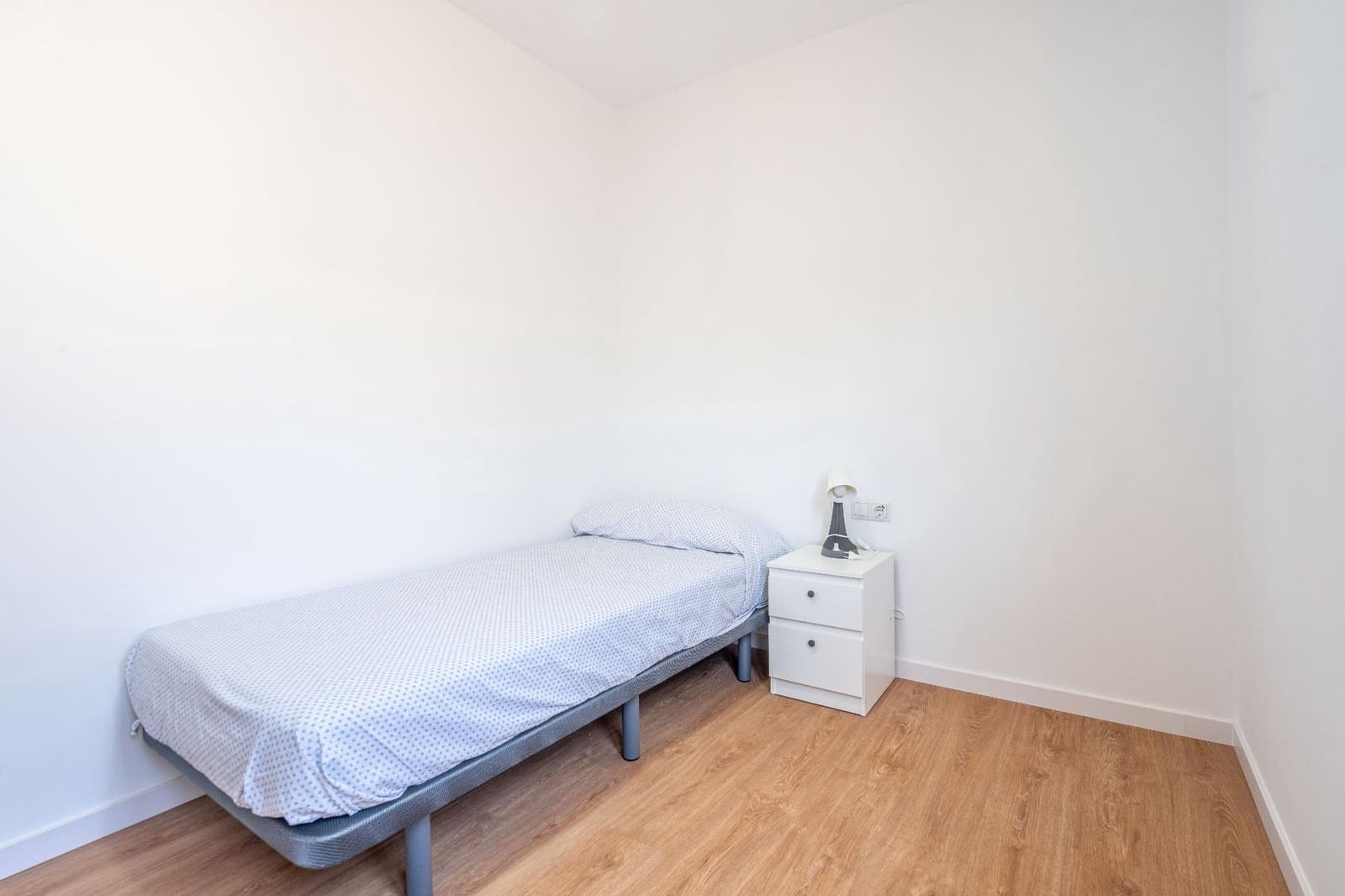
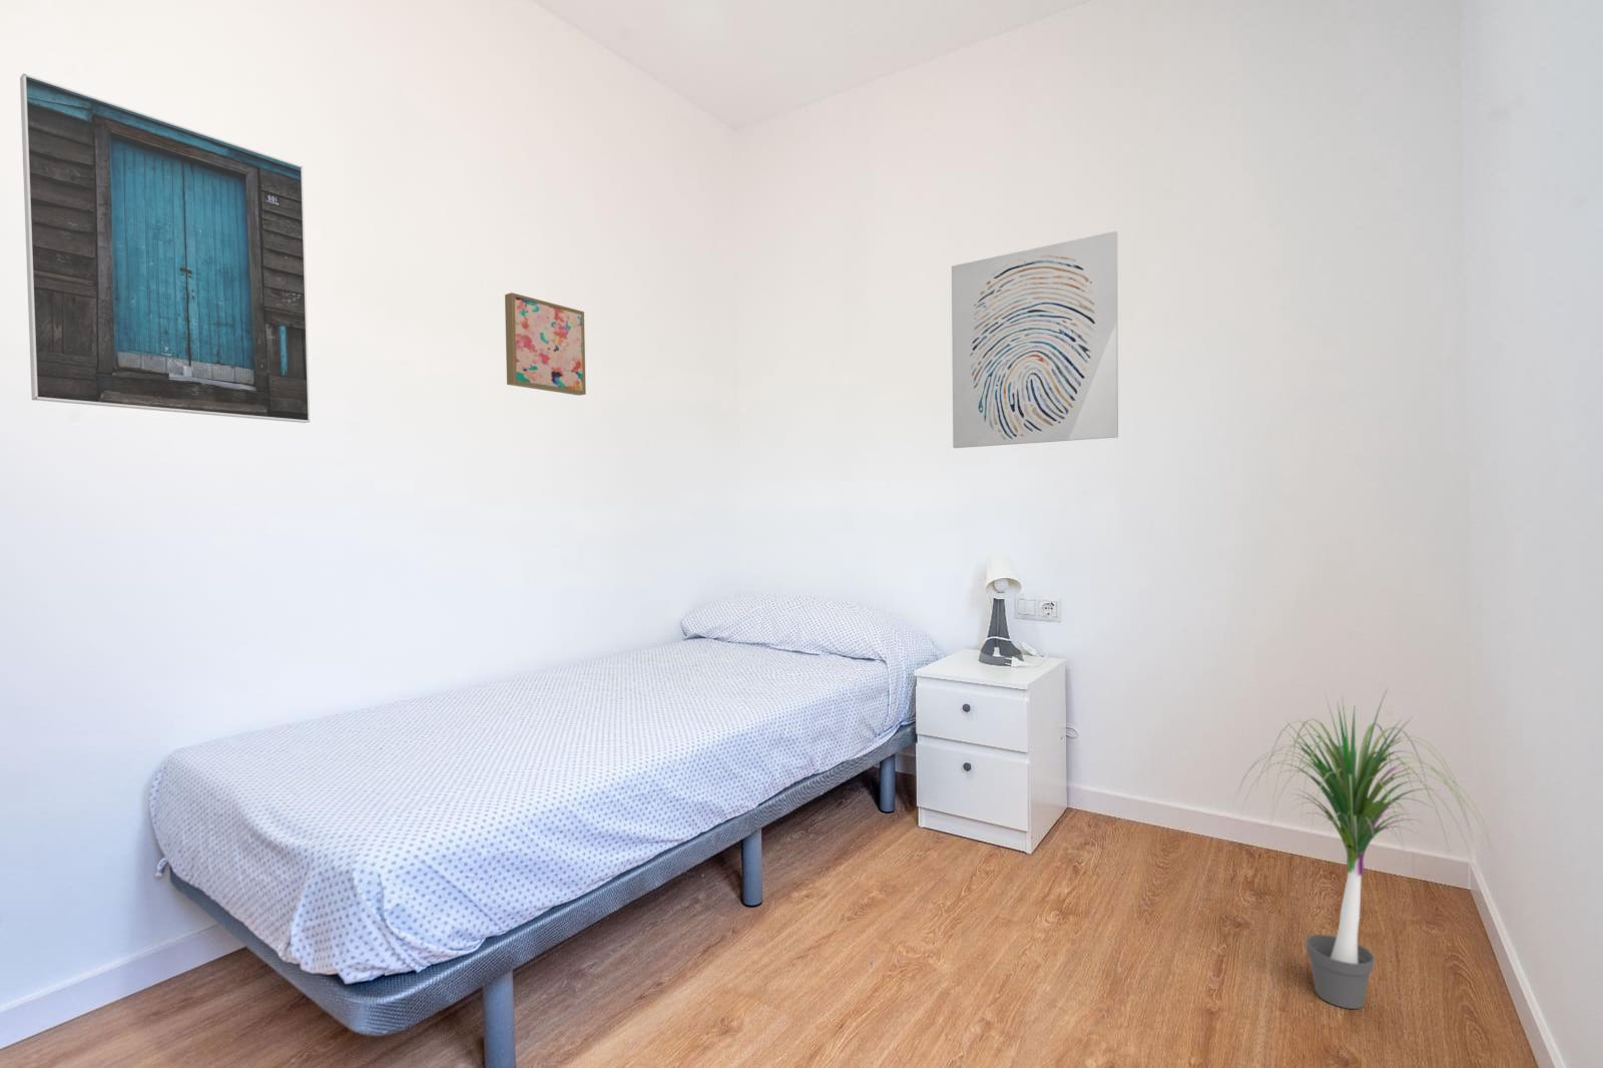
+ wall art [951,230,1119,449]
+ potted plant [1232,688,1495,1010]
+ wall art [504,292,588,397]
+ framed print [19,73,311,424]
